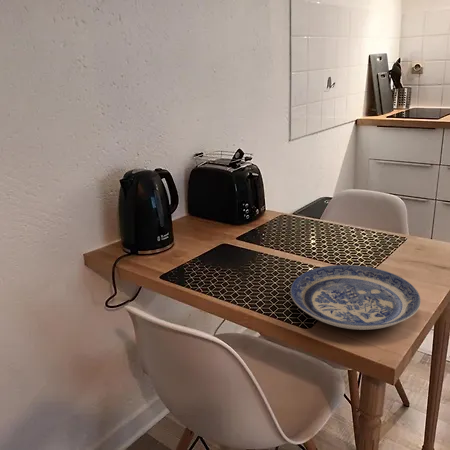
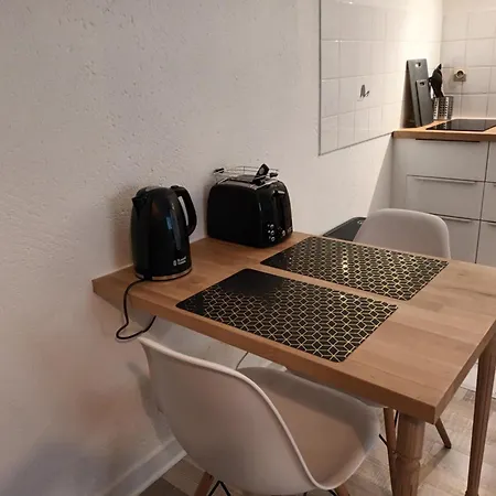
- plate [289,264,422,331]
